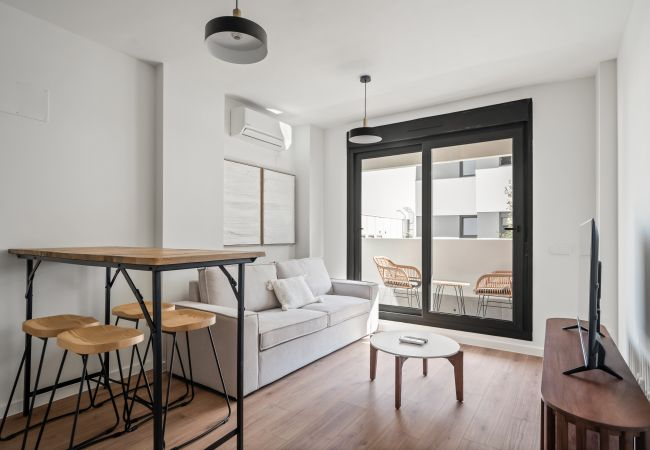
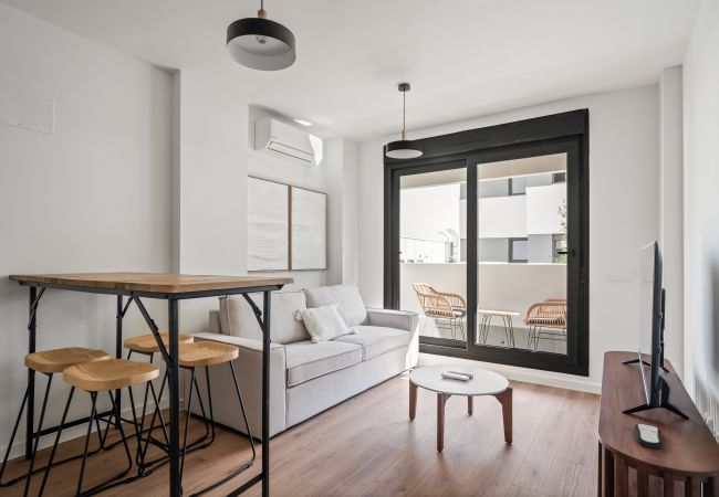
+ remote control [634,423,664,451]
